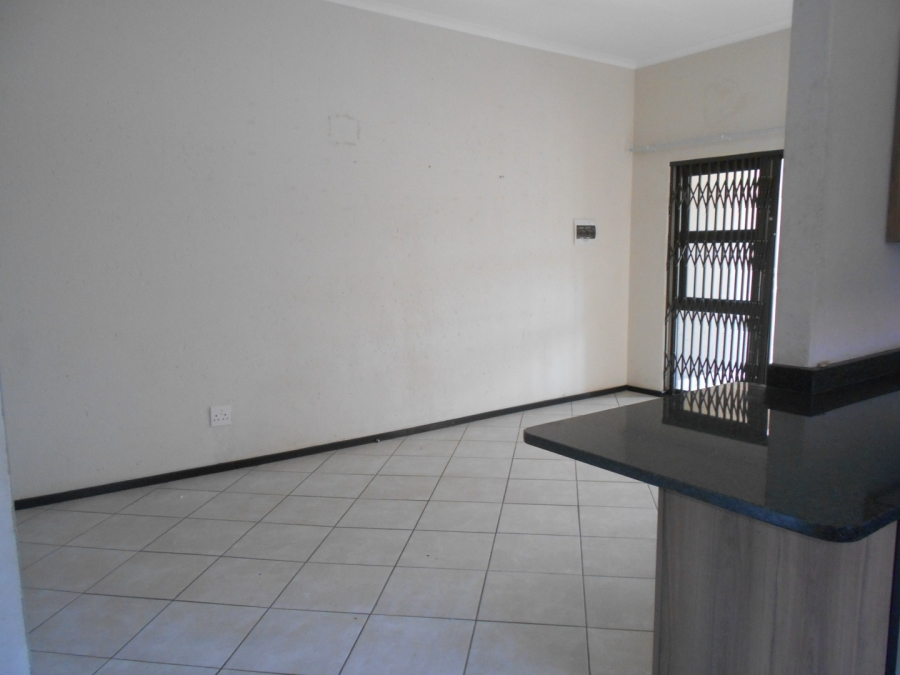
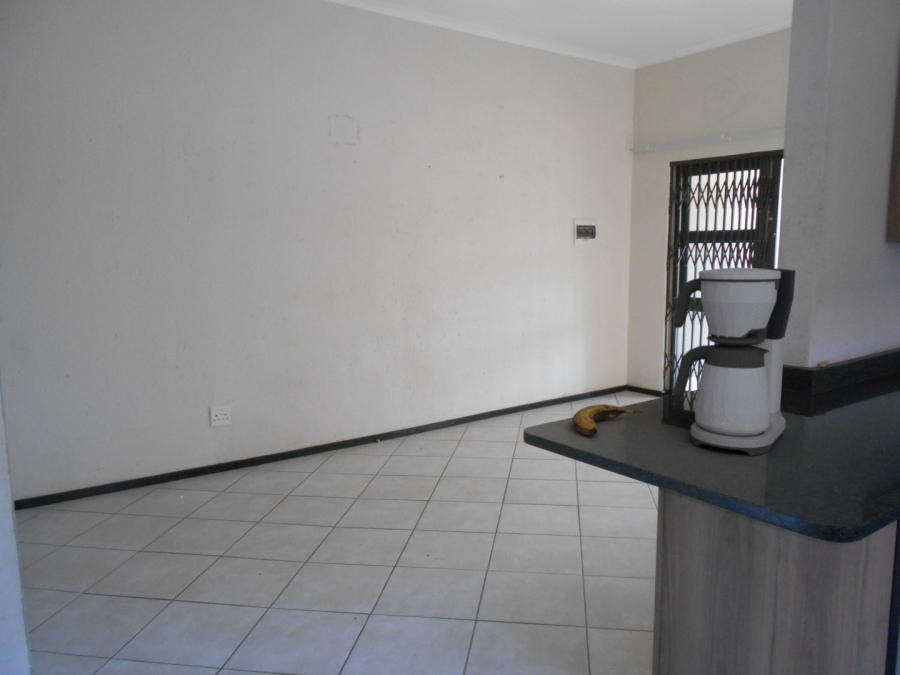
+ banana [572,403,644,436]
+ coffee maker [672,267,796,457]
